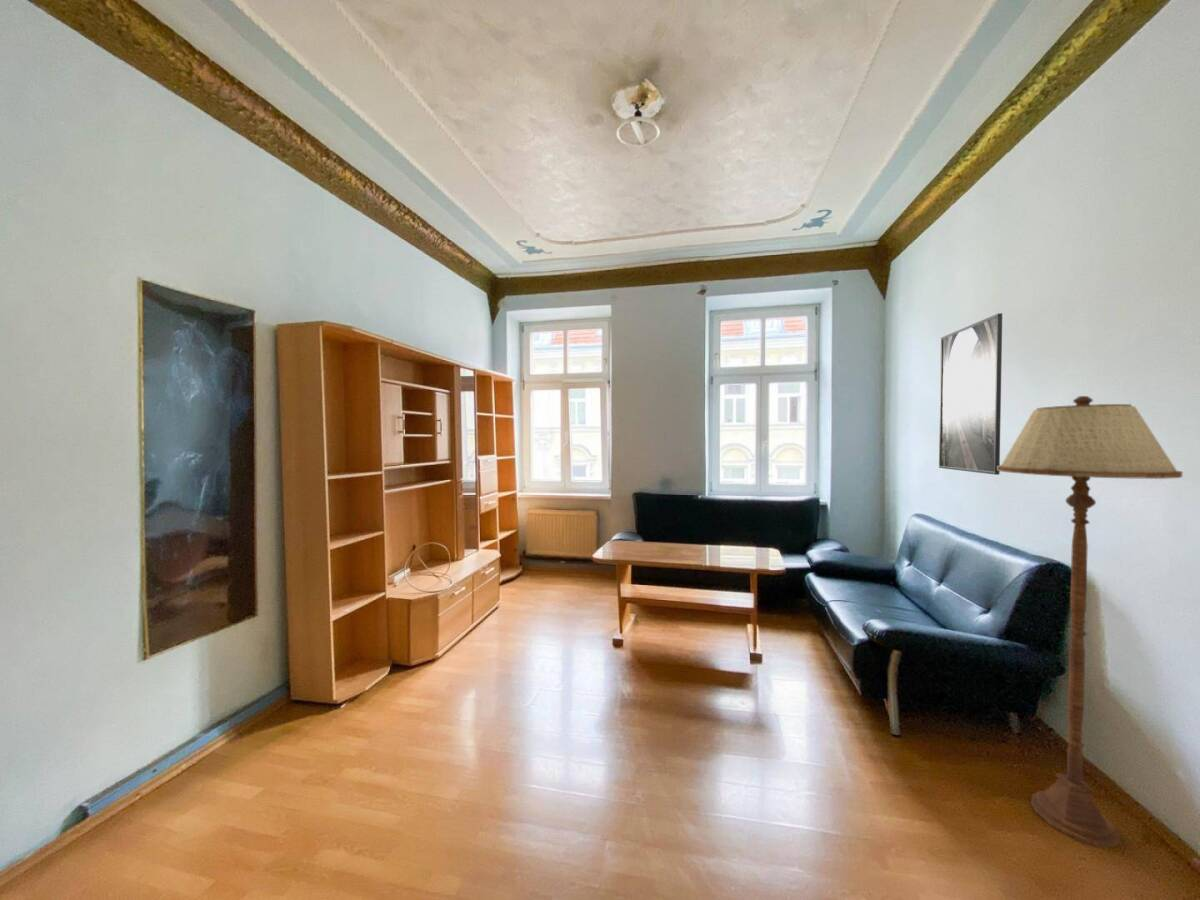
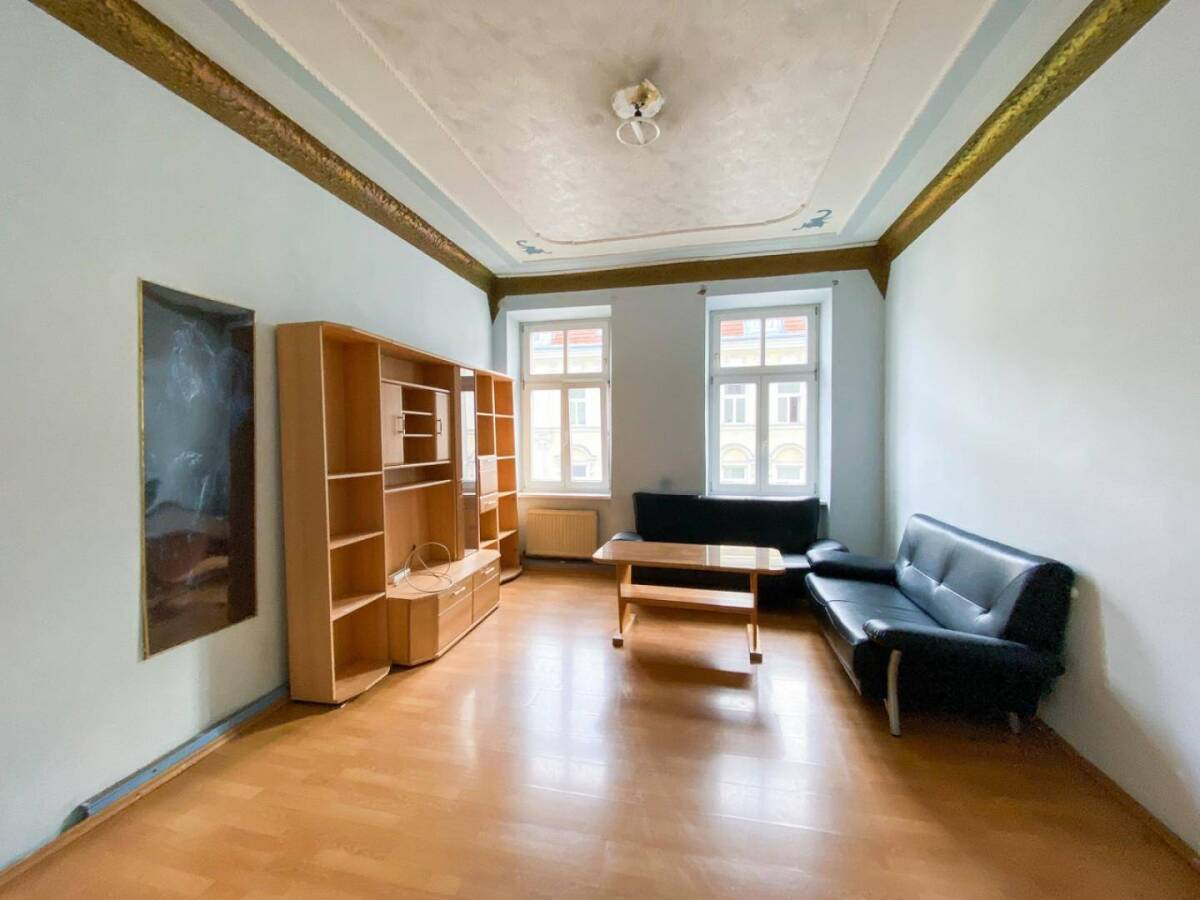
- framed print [938,312,1003,476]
- floor lamp [997,395,1183,848]
